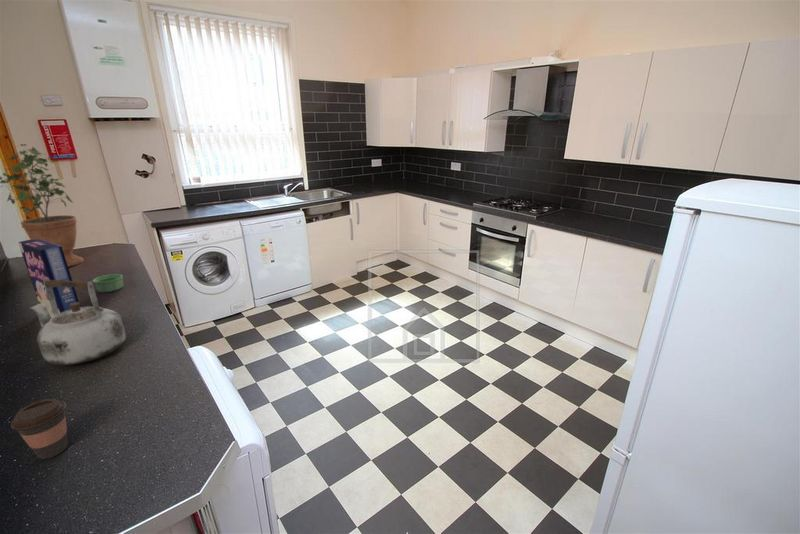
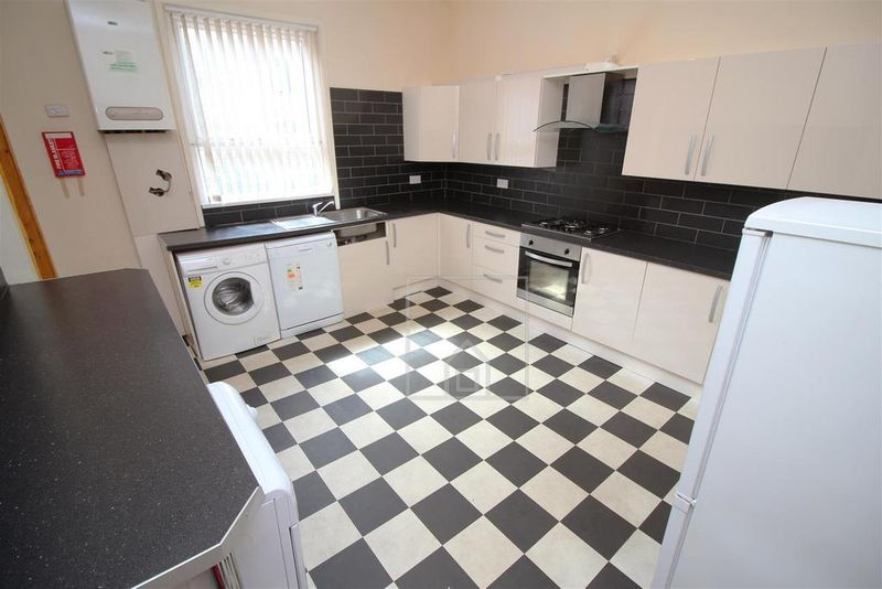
- ramekin [92,273,124,293]
- kettle [29,279,127,367]
- cereal box [17,239,81,318]
- coffee cup [10,398,69,460]
- potted plant [0,143,85,267]
